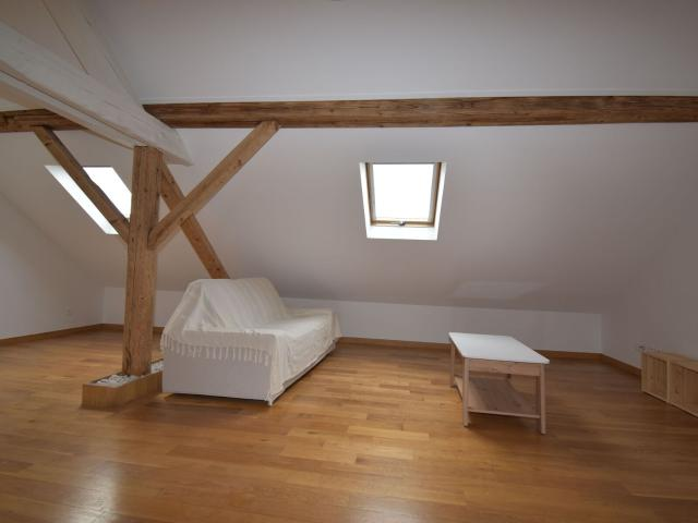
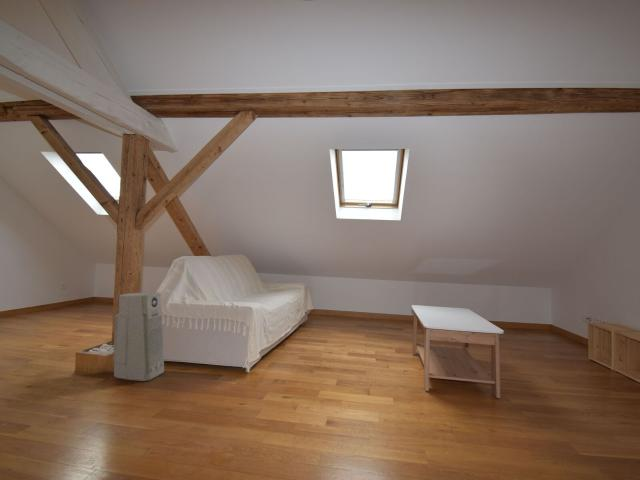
+ air purifier [112,291,165,382]
